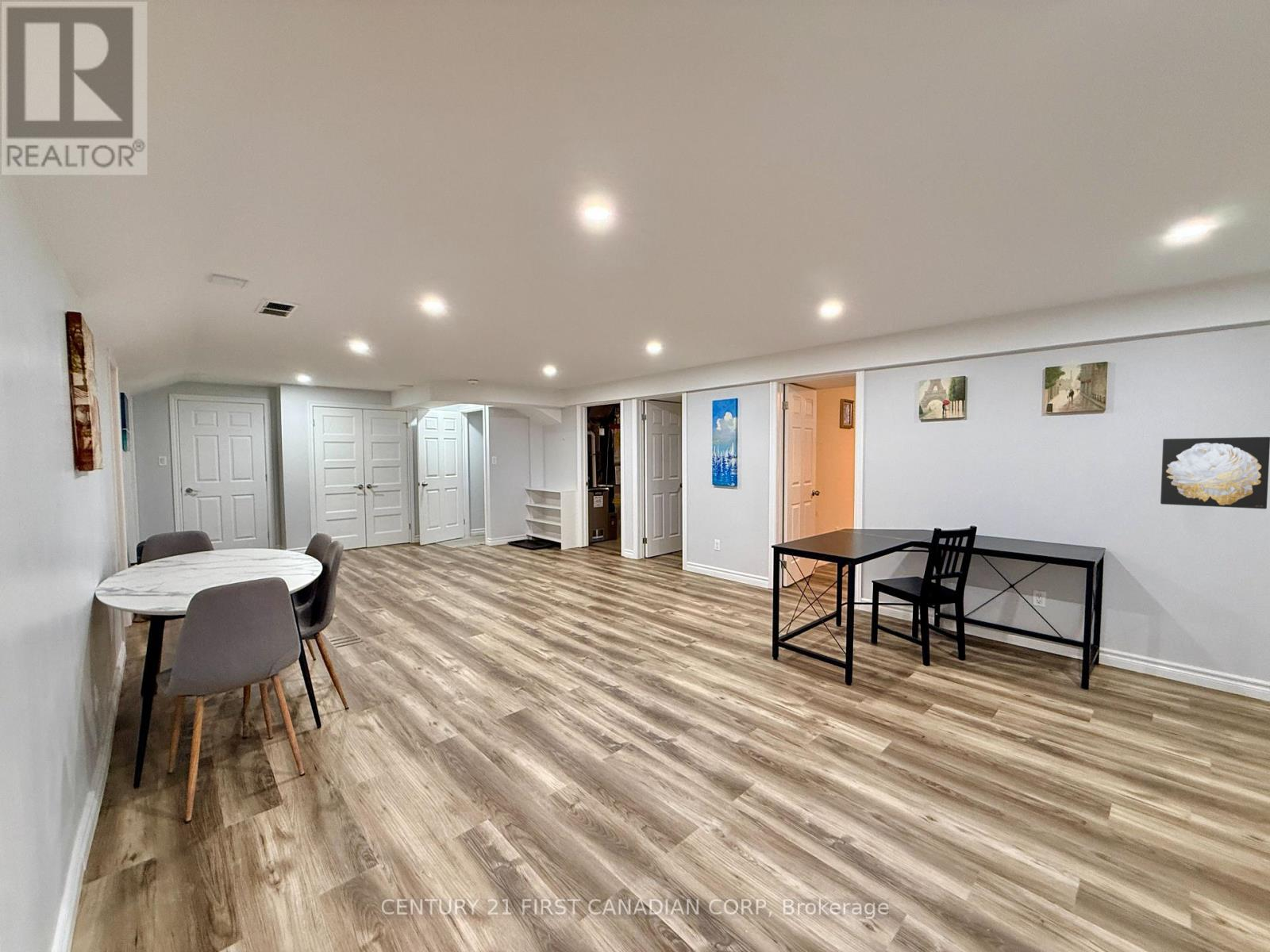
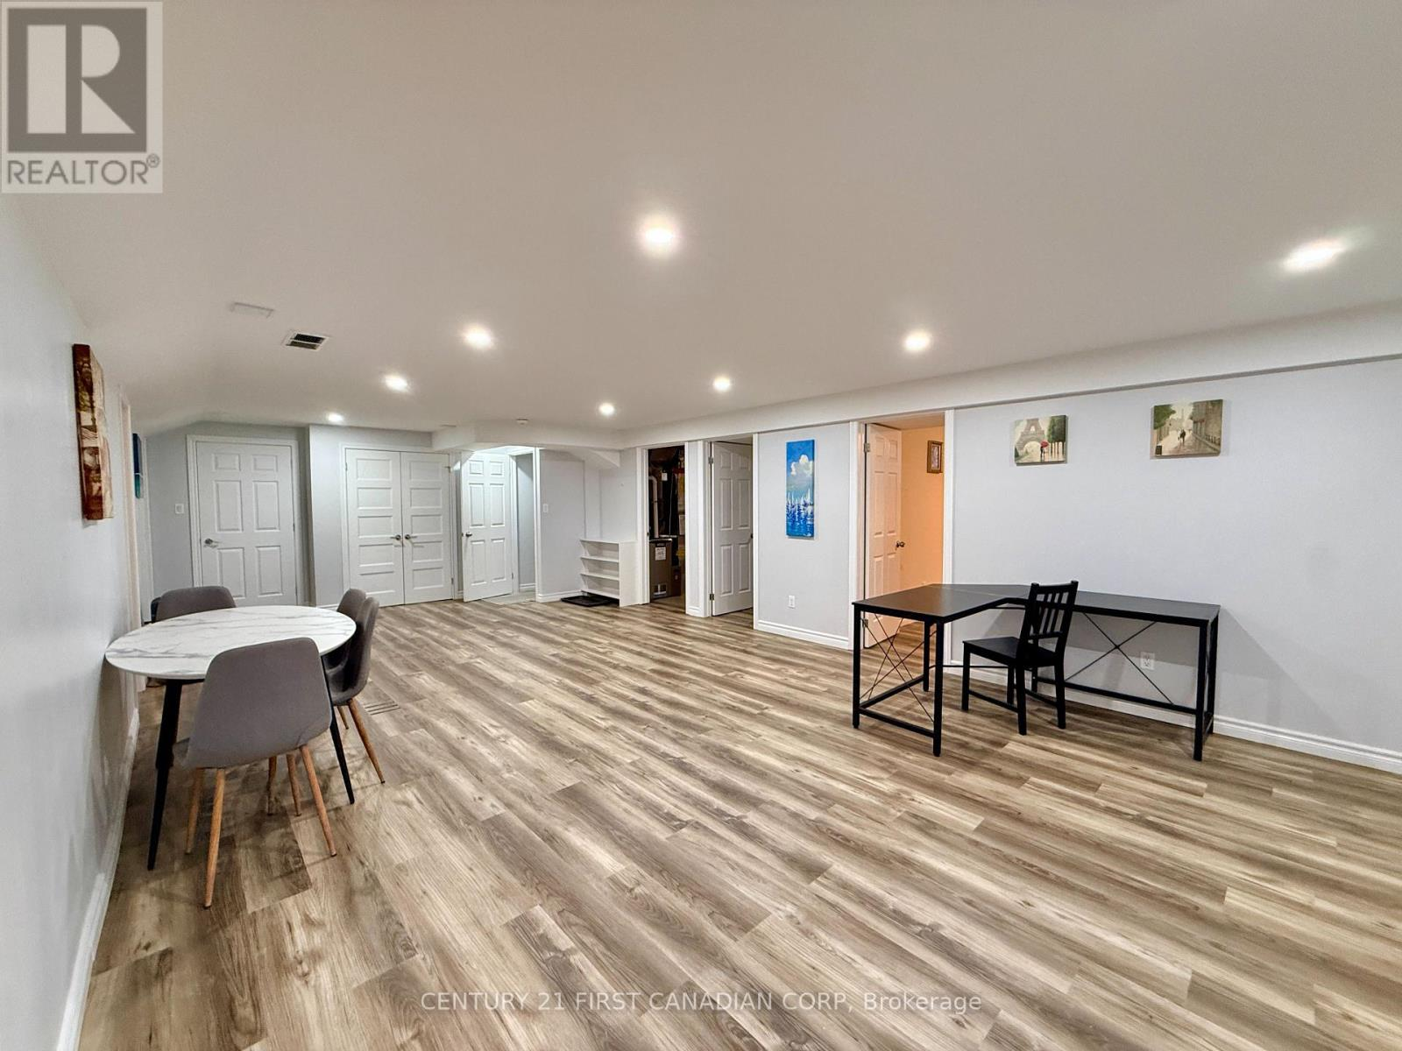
- wall art [1160,436,1270,509]
